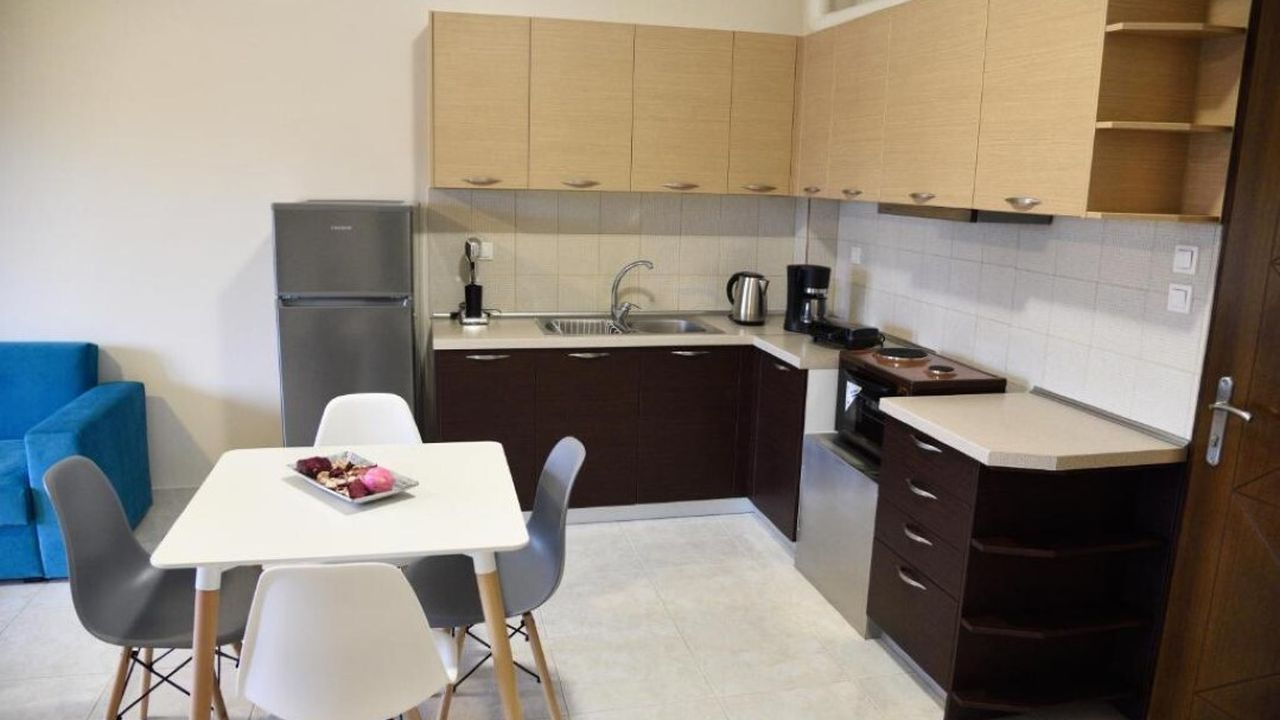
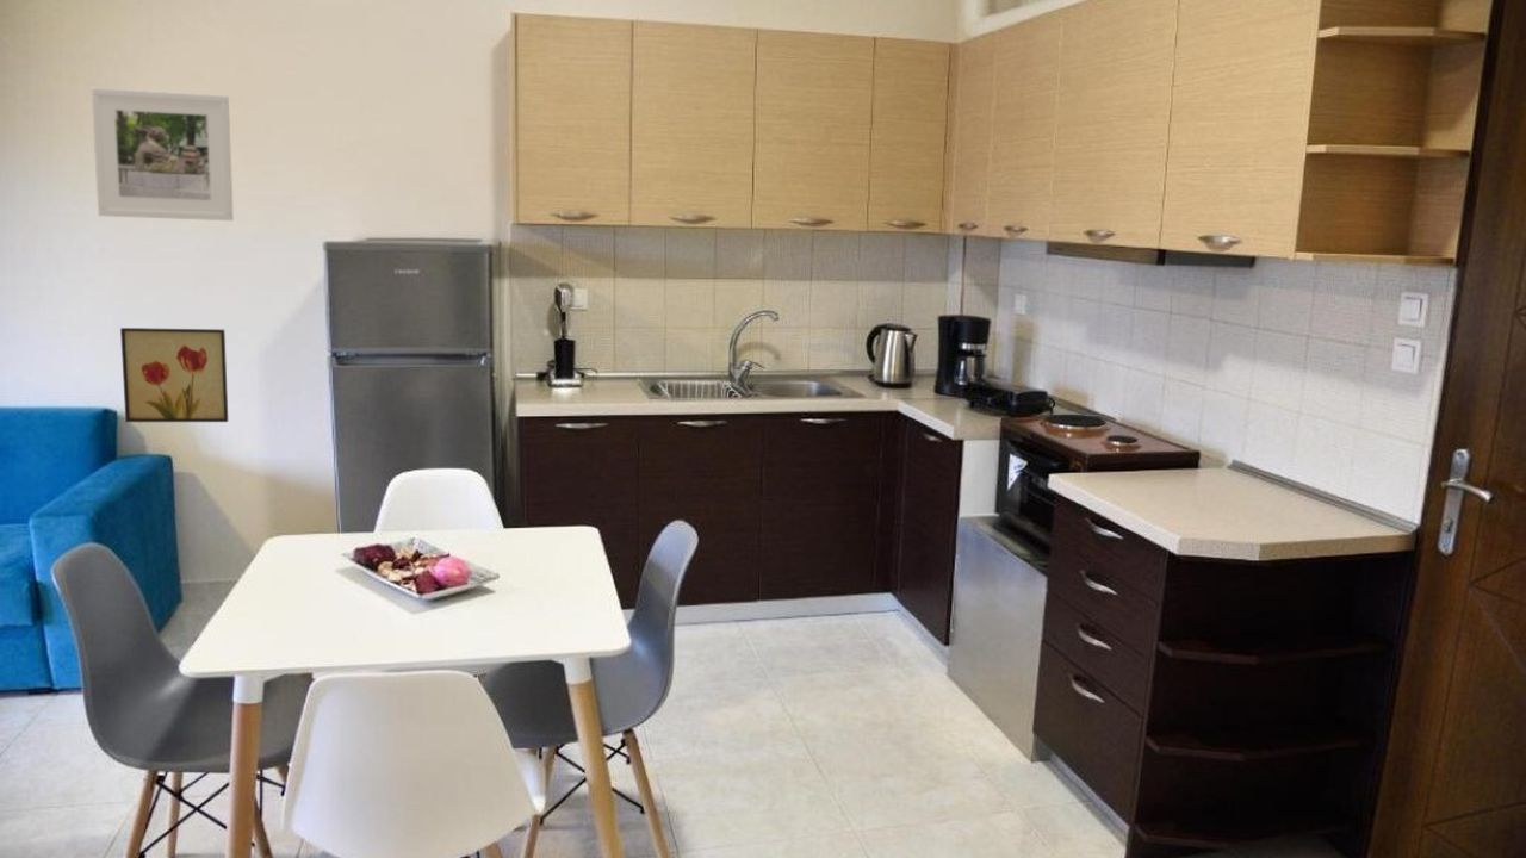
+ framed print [89,87,235,222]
+ wall art [119,327,229,423]
